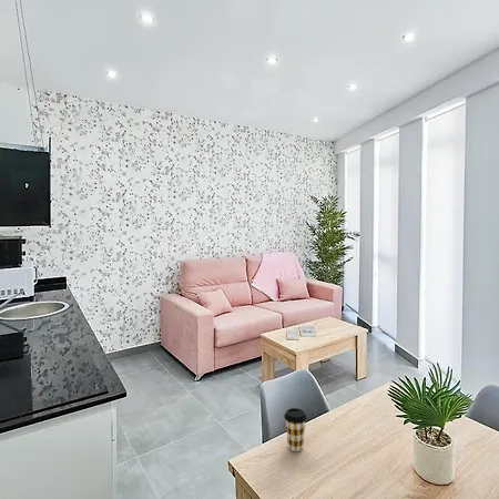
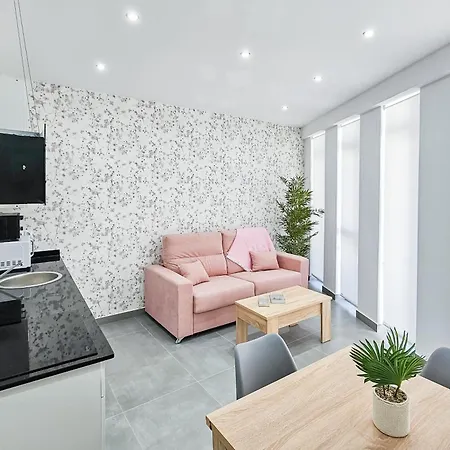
- coffee cup [284,407,308,452]
